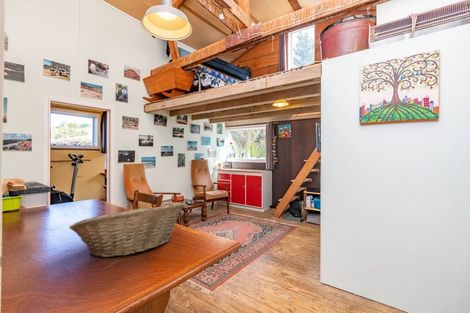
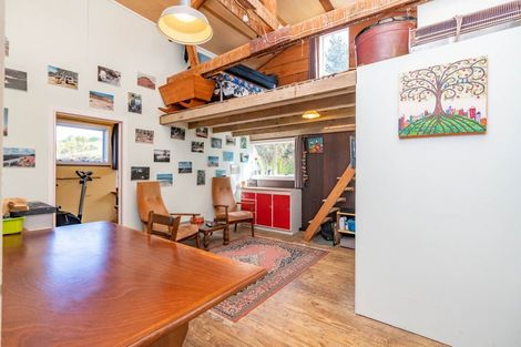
- fruit basket [68,201,185,258]
